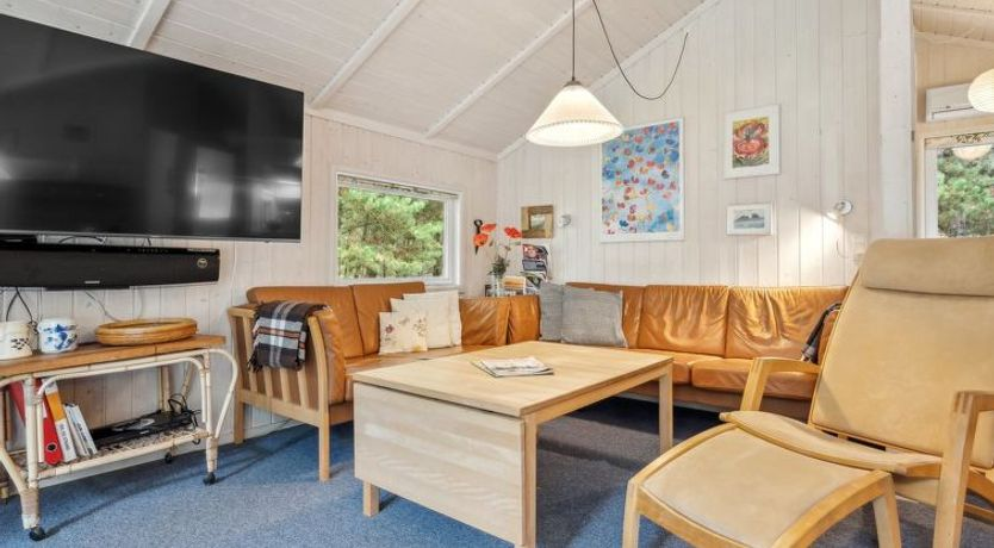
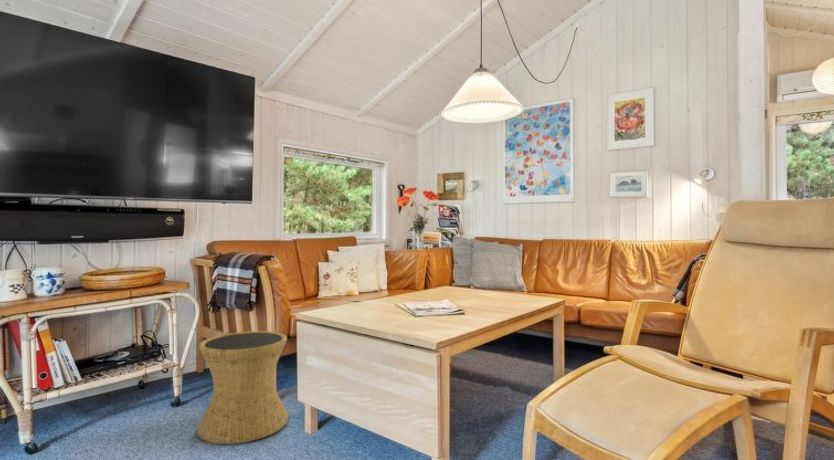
+ side table [196,330,289,445]
